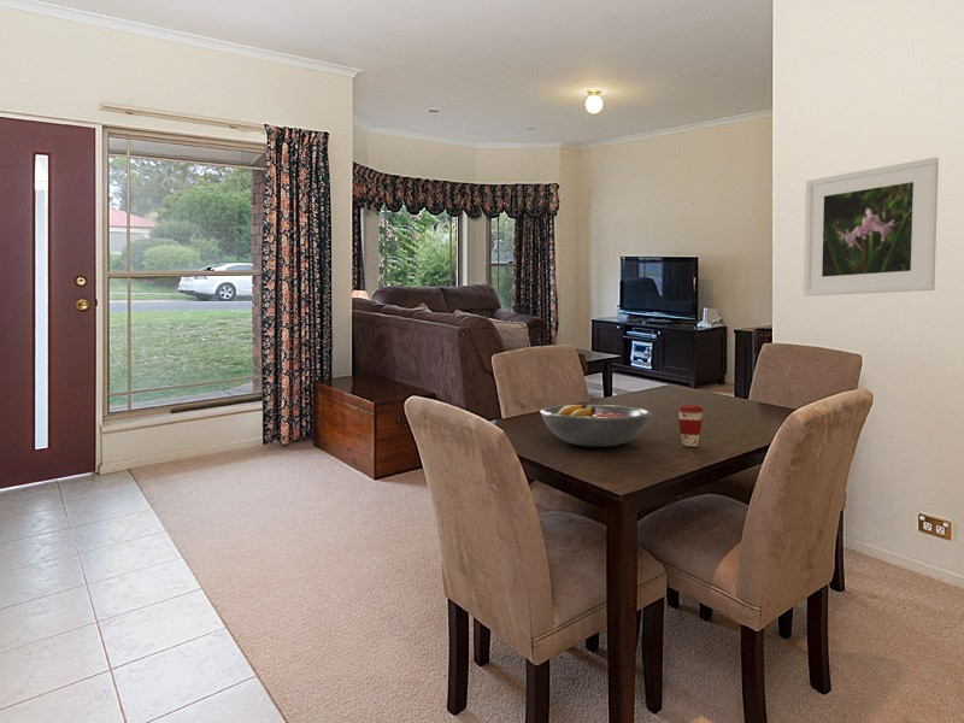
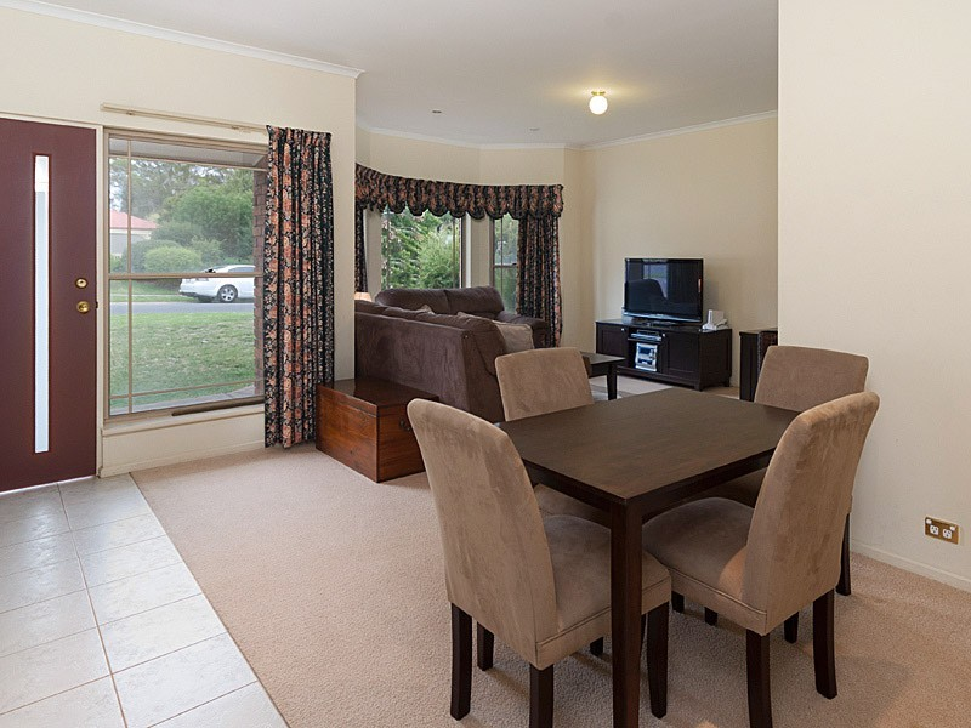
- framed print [803,157,940,296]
- fruit bowl [539,404,653,447]
- coffee cup [676,404,705,447]
